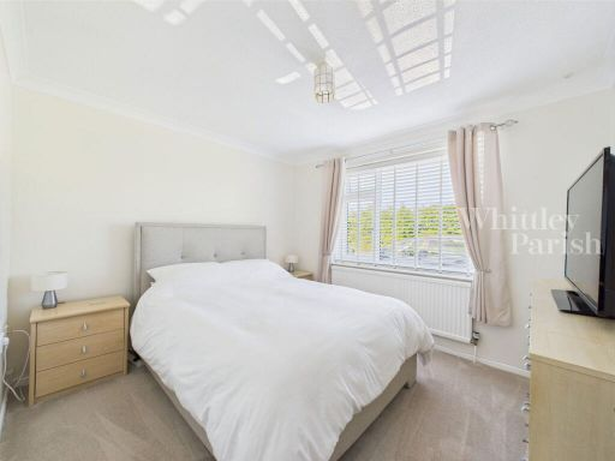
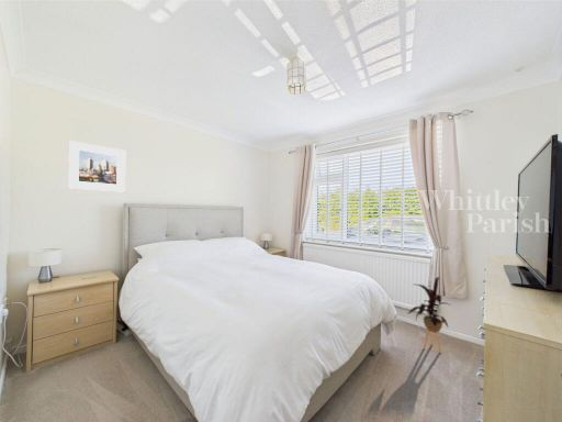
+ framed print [67,140,126,193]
+ house plant [406,276,452,354]
